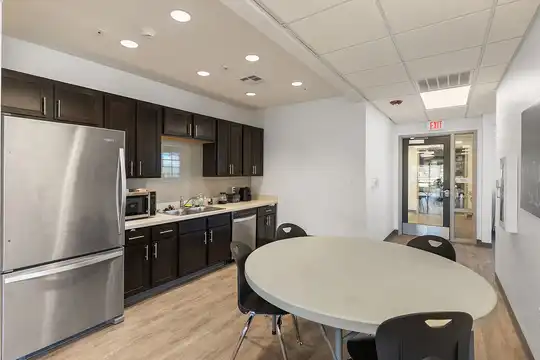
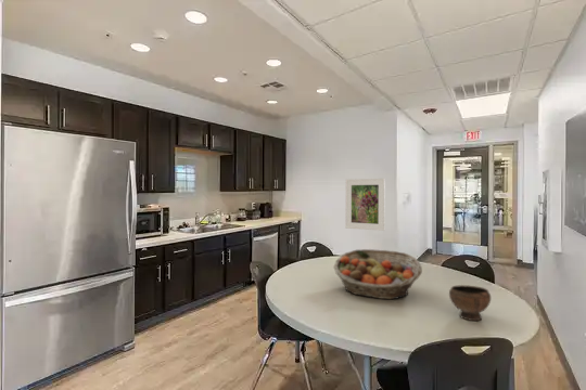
+ bowl [448,284,492,322]
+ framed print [345,178,386,232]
+ fruit basket [332,248,423,300]
